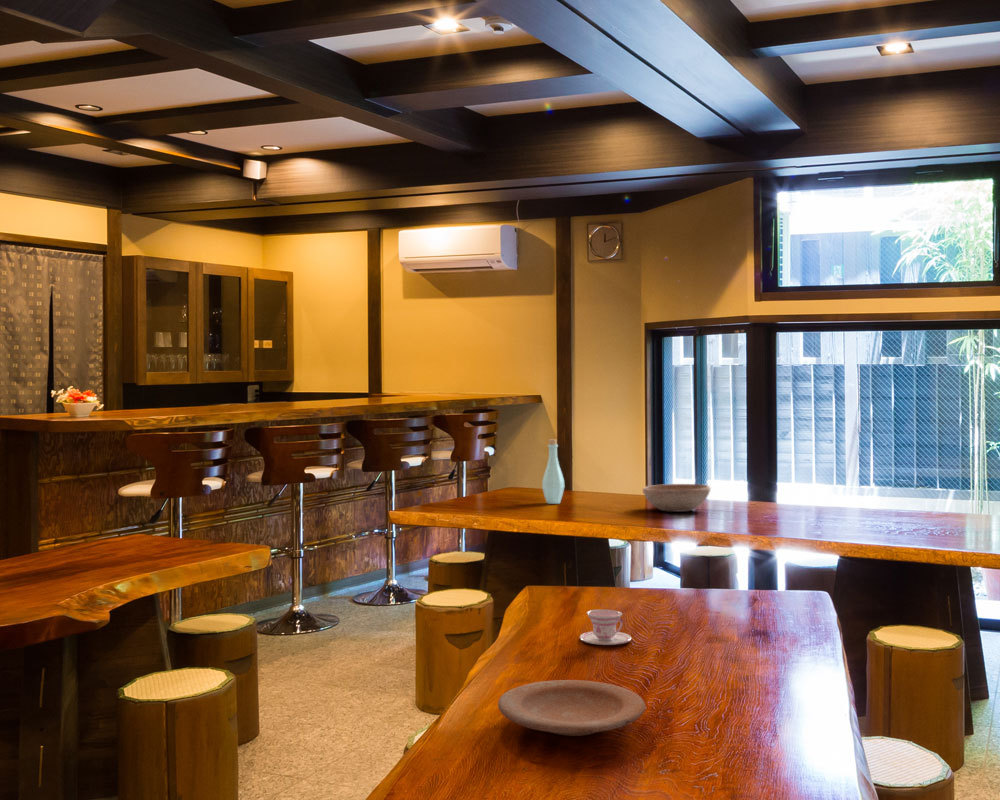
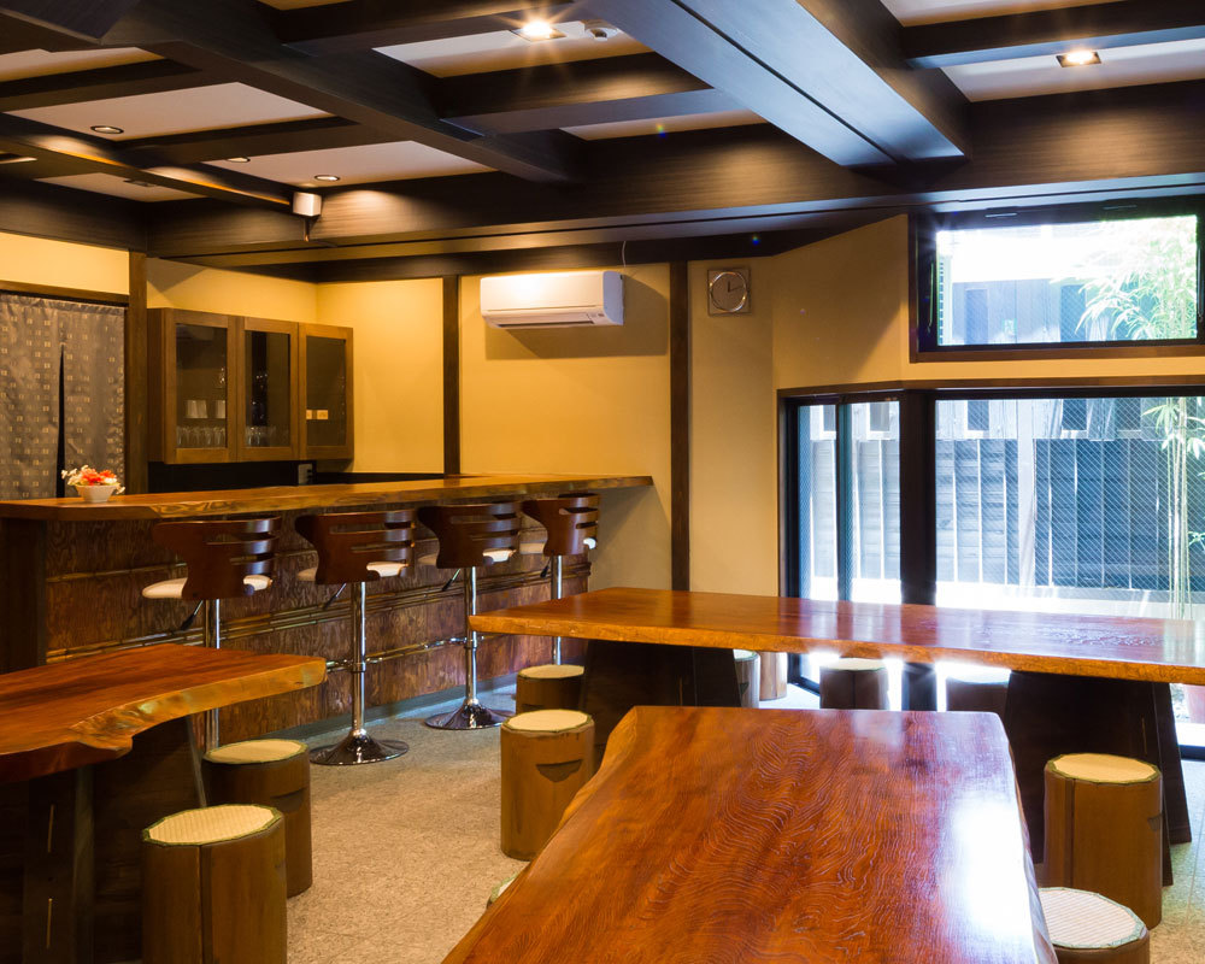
- teacup [579,608,632,646]
- plate [497,679,647,737]
- bottle [541,438,565,505]
- bowl [642,483,711,513]
